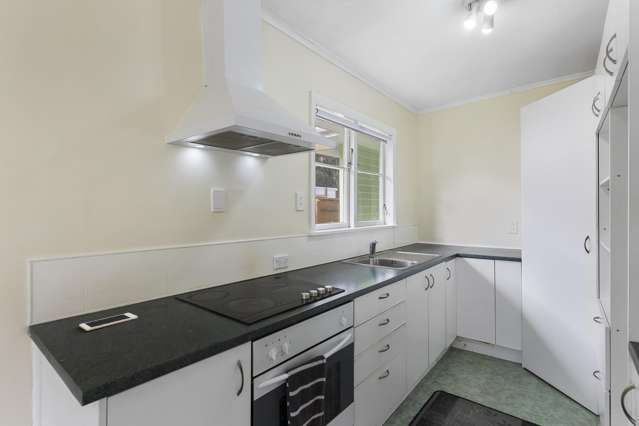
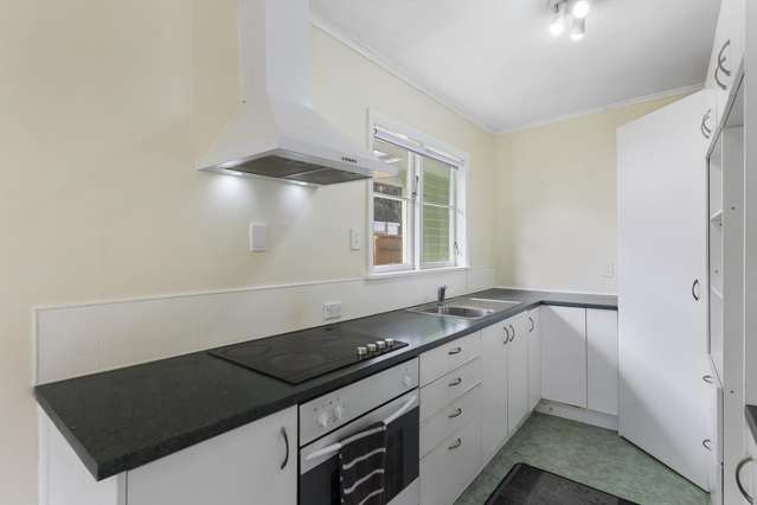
- cell phone [78,312,139,332]
